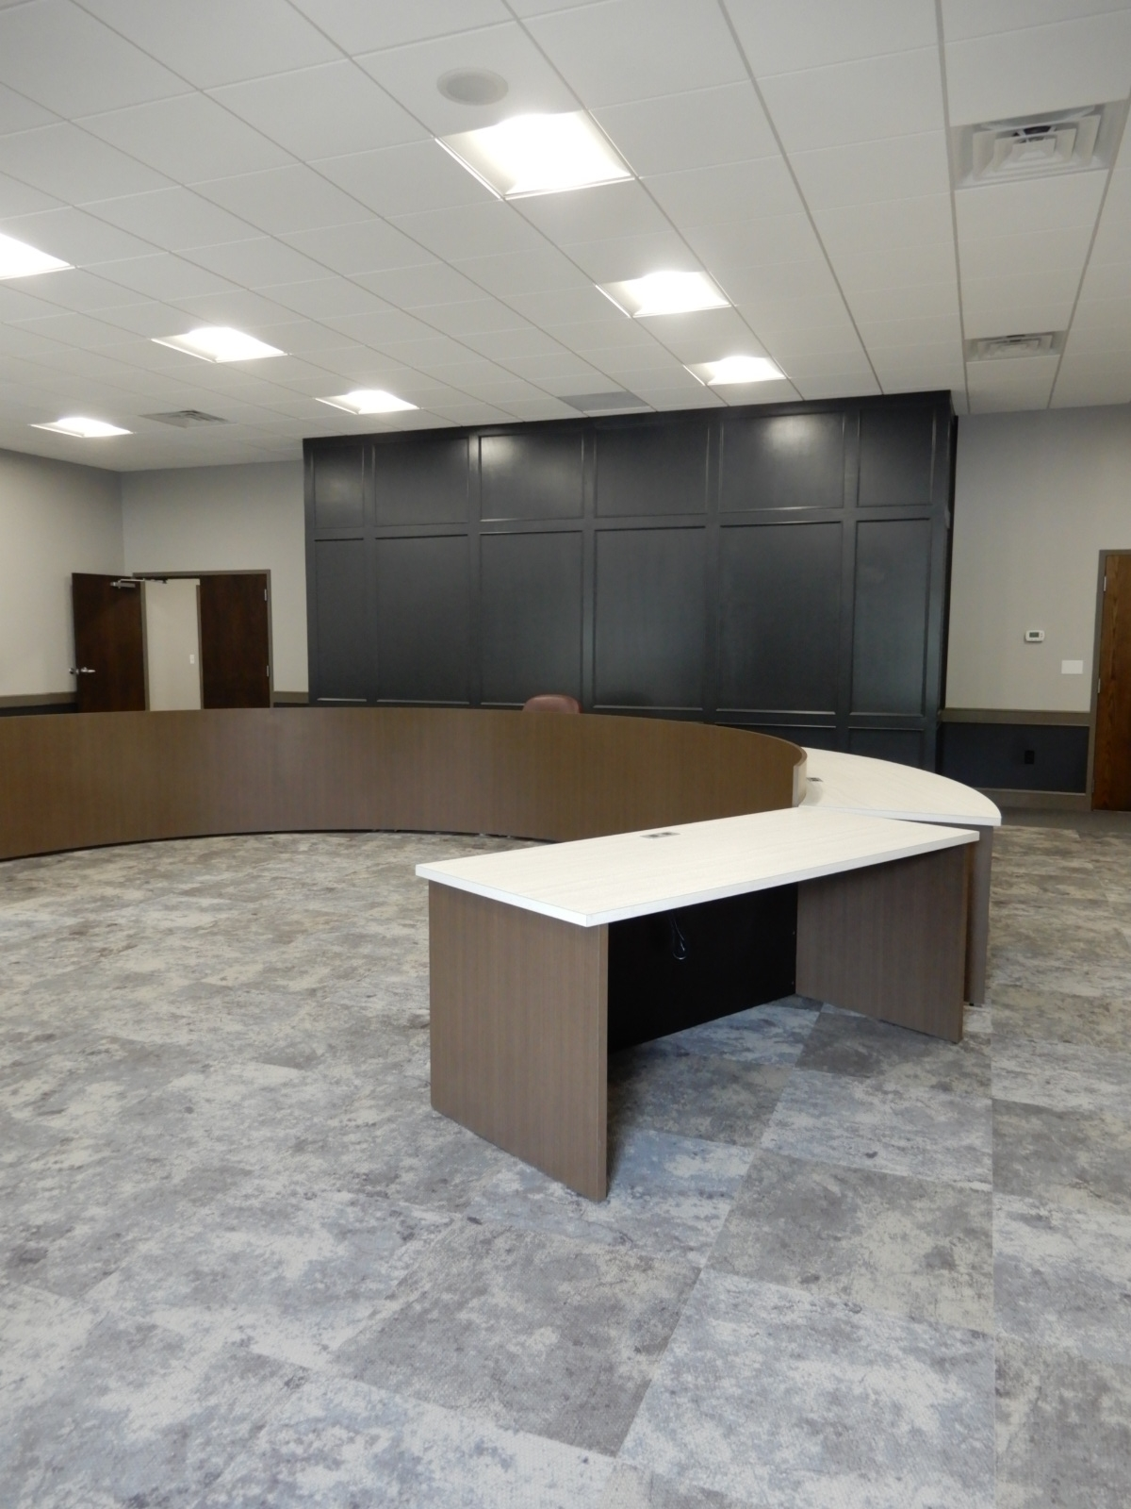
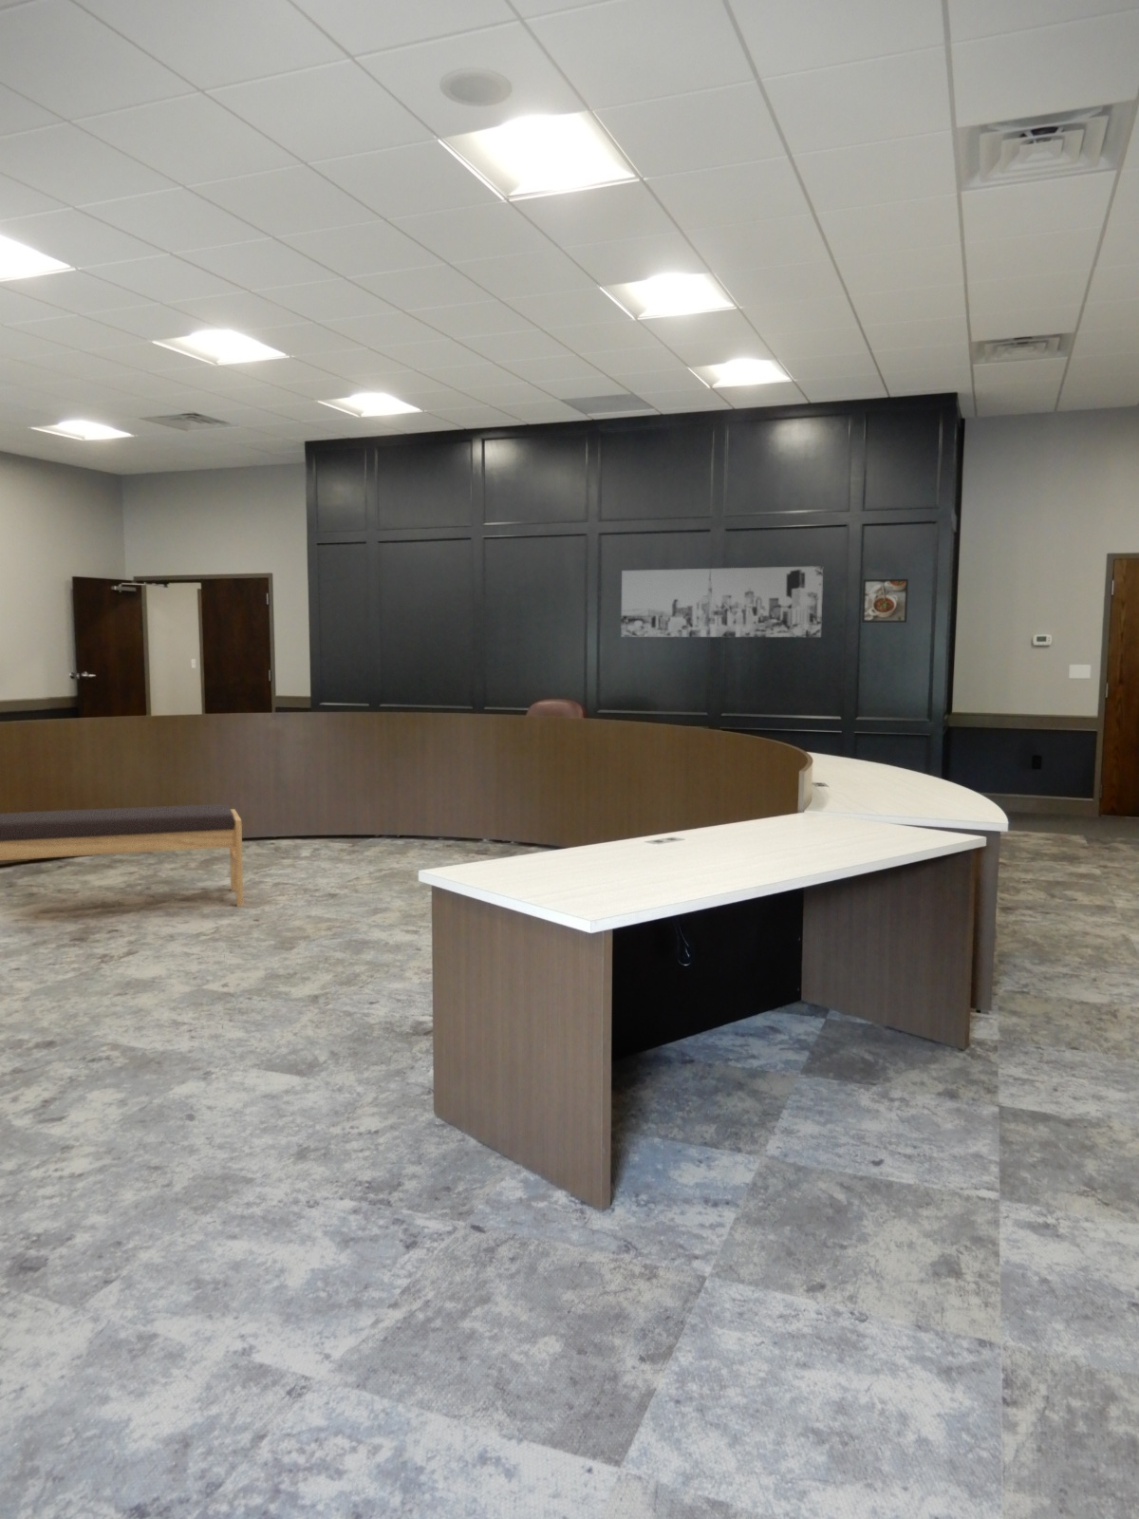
+ bench [0,804,244,908]
+ wall art [620,565,824,638]
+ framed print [861,578,909,623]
